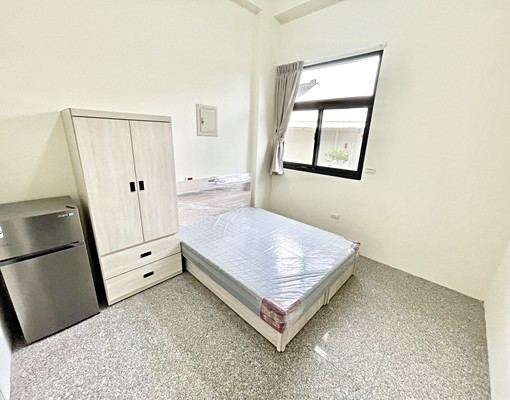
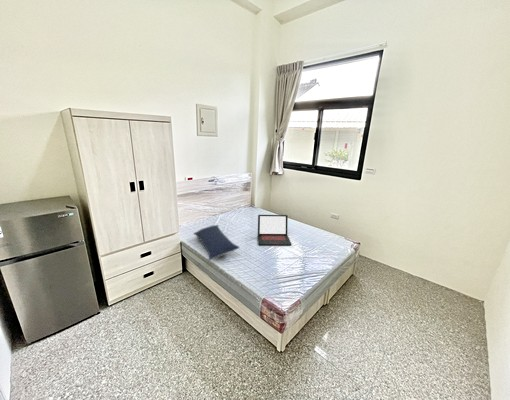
+ pillow [192,224,241,261]
+ laptop [257,214,292,246]
